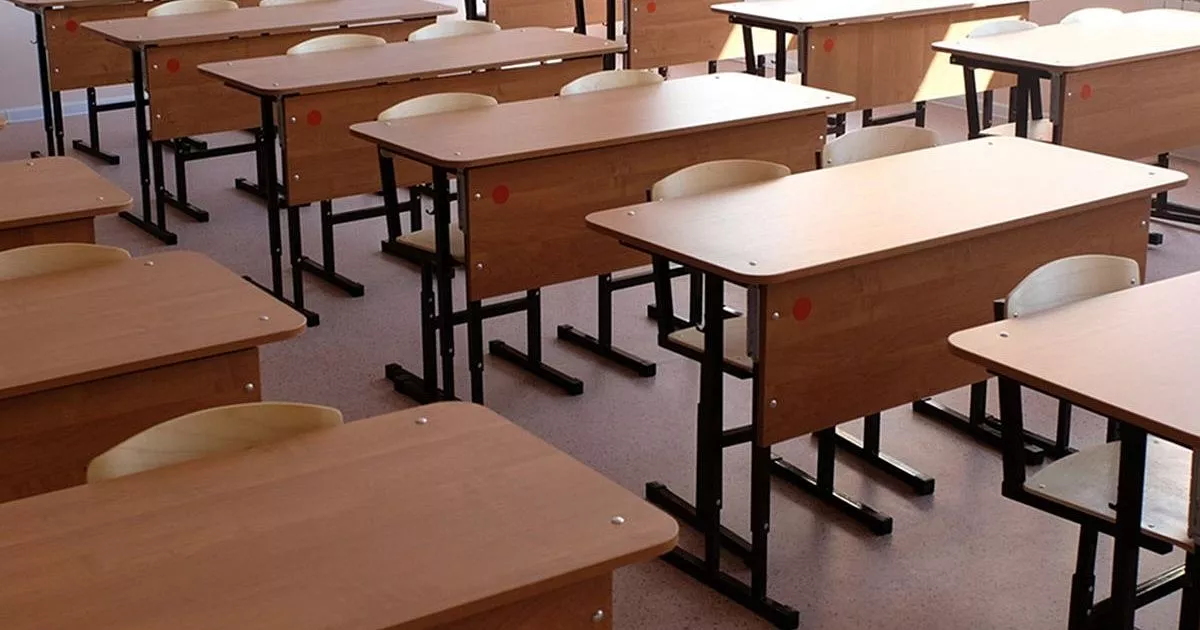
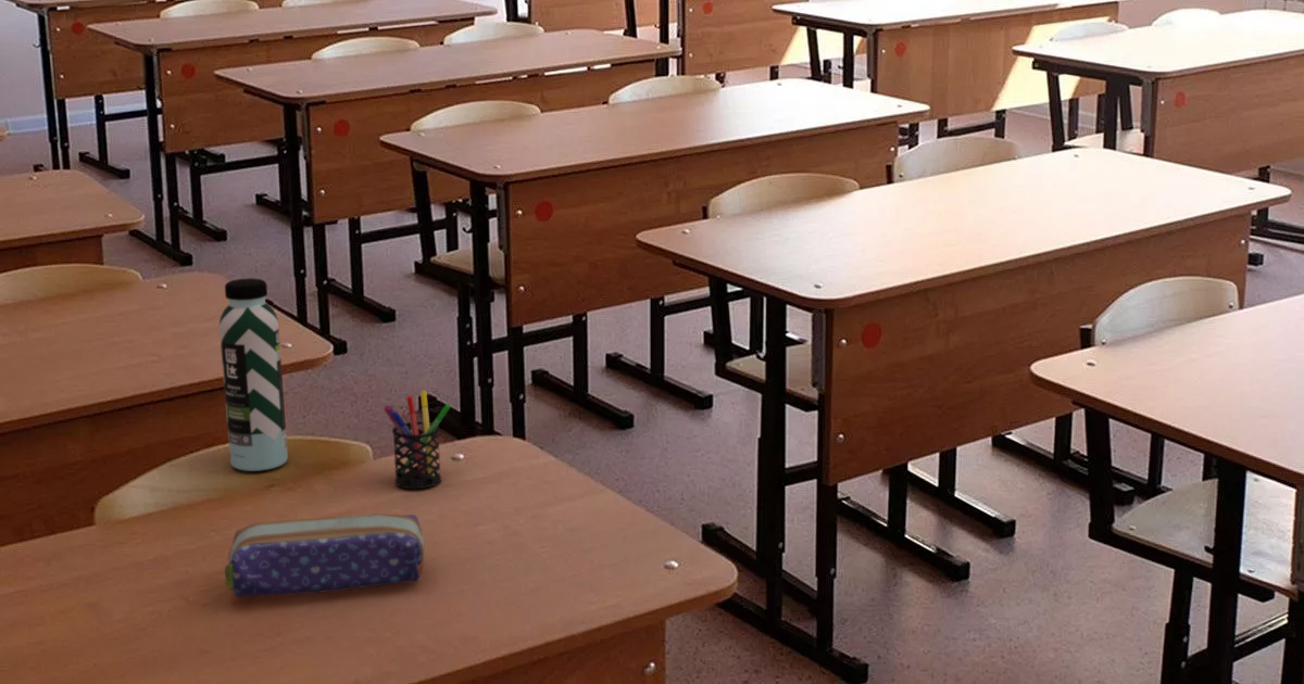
+ water bottle [218,277,289,472]
+ pencil case [224,512,425,598]
+ pen holder [383,390,452,490]
